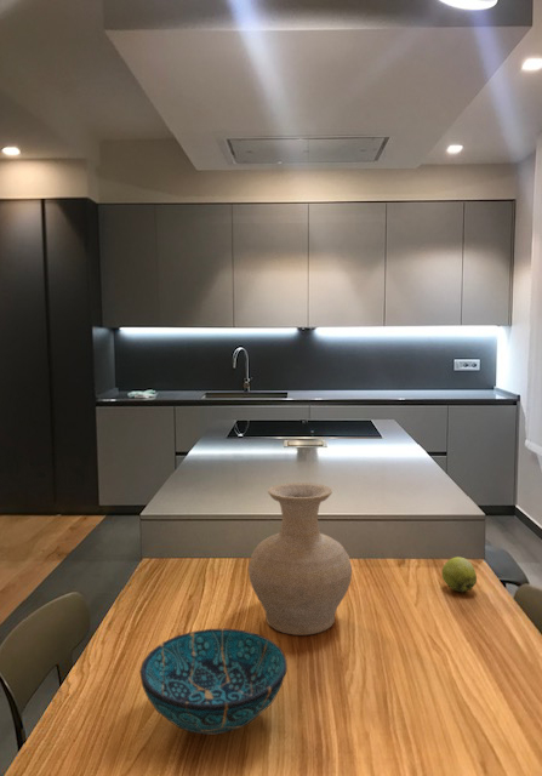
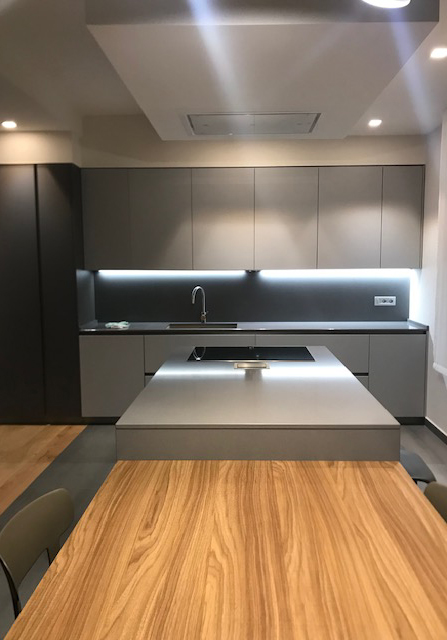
- apple [441,555,478,593]
- vase [247,481,353,637]
- decorative bowl [138,628,289,736]
